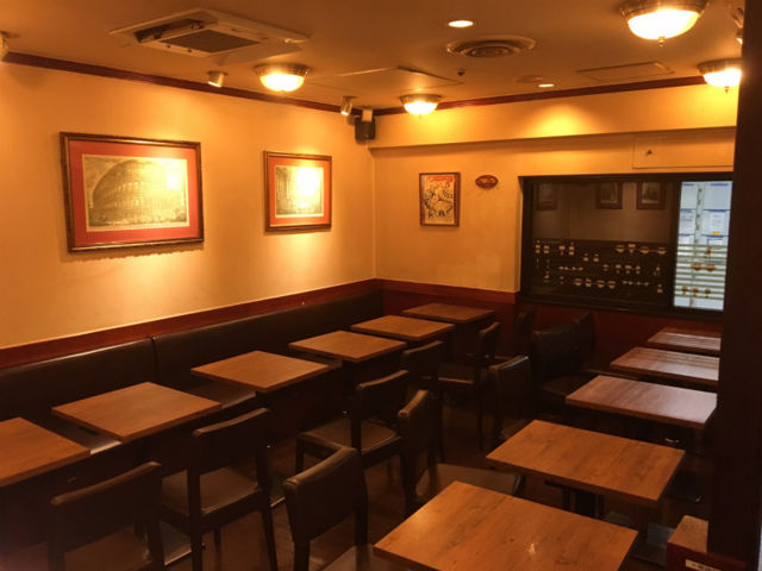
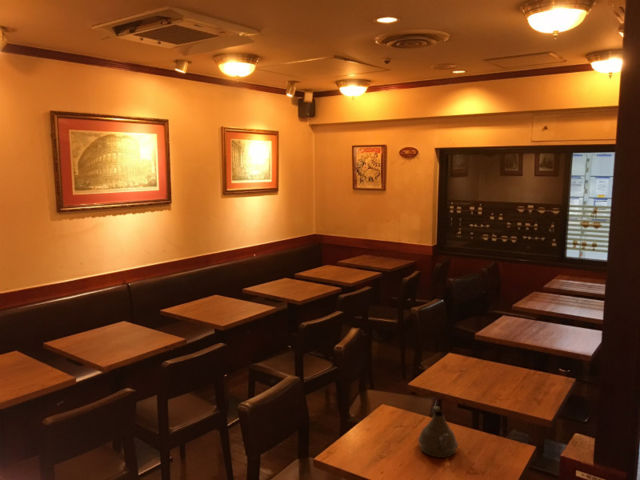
+ teapot [417,405,459,459]
